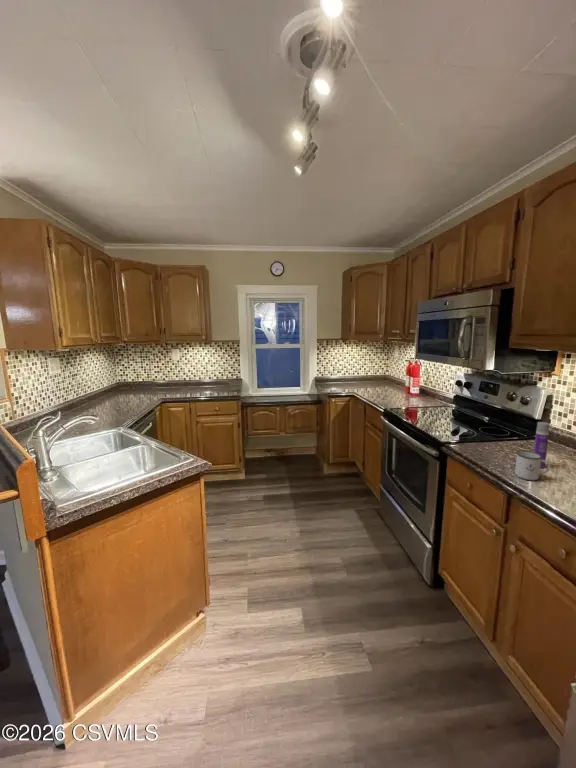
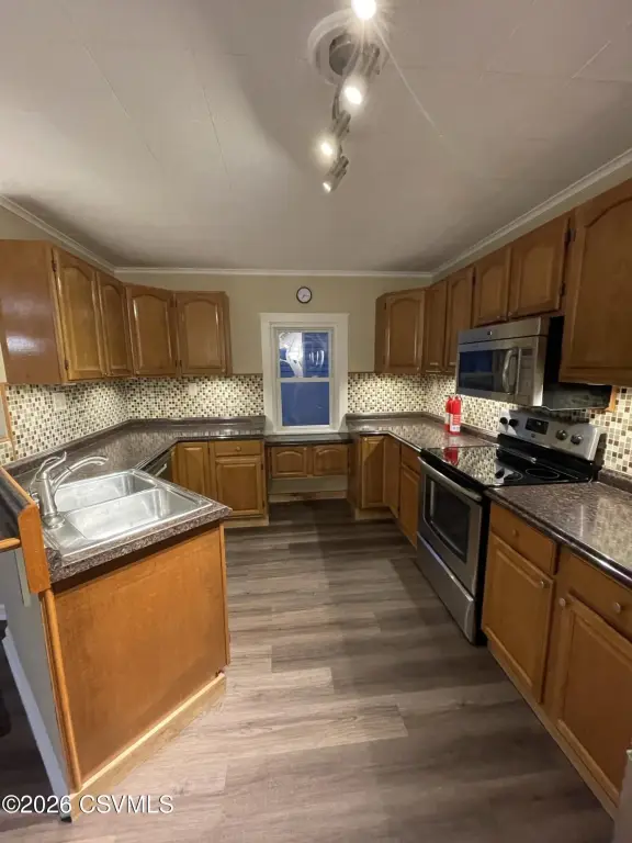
- mug [514,450,551,481]
- aerosol can [533,421,551,469]
